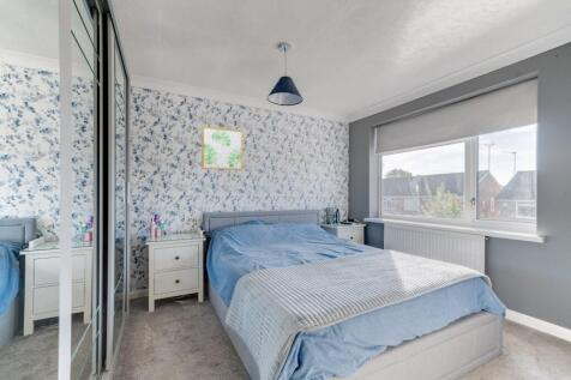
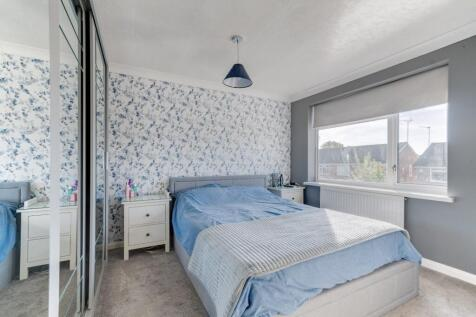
- wall art [200,125,245,171]
